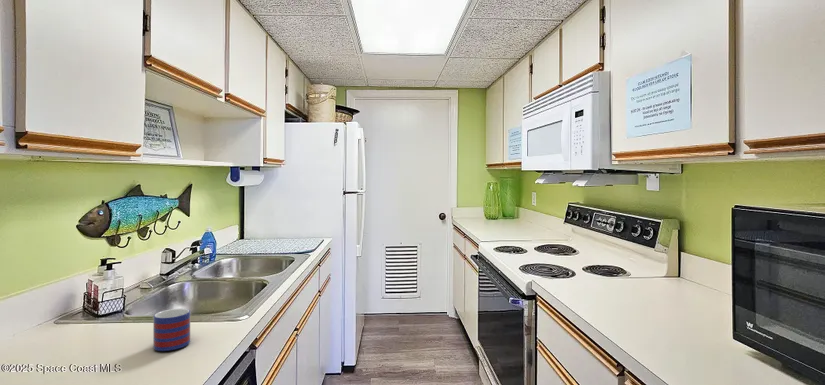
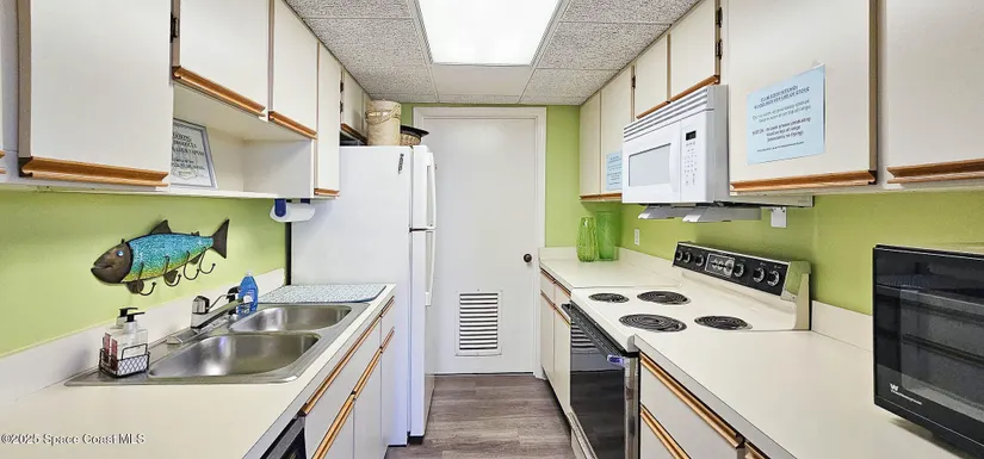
- mug [152,307,191,352]
